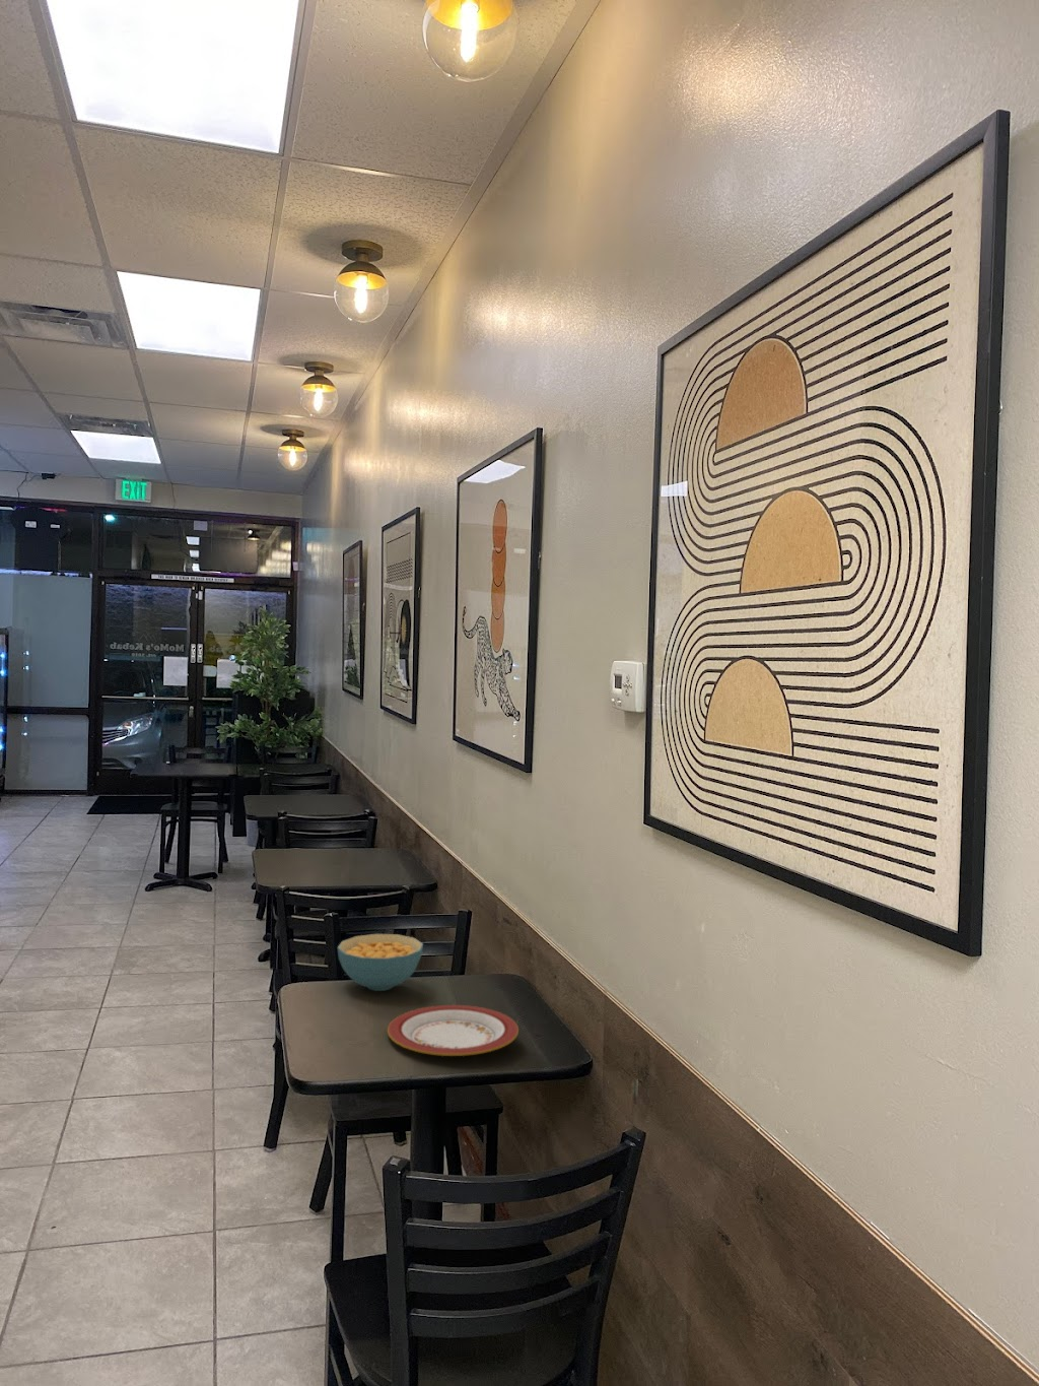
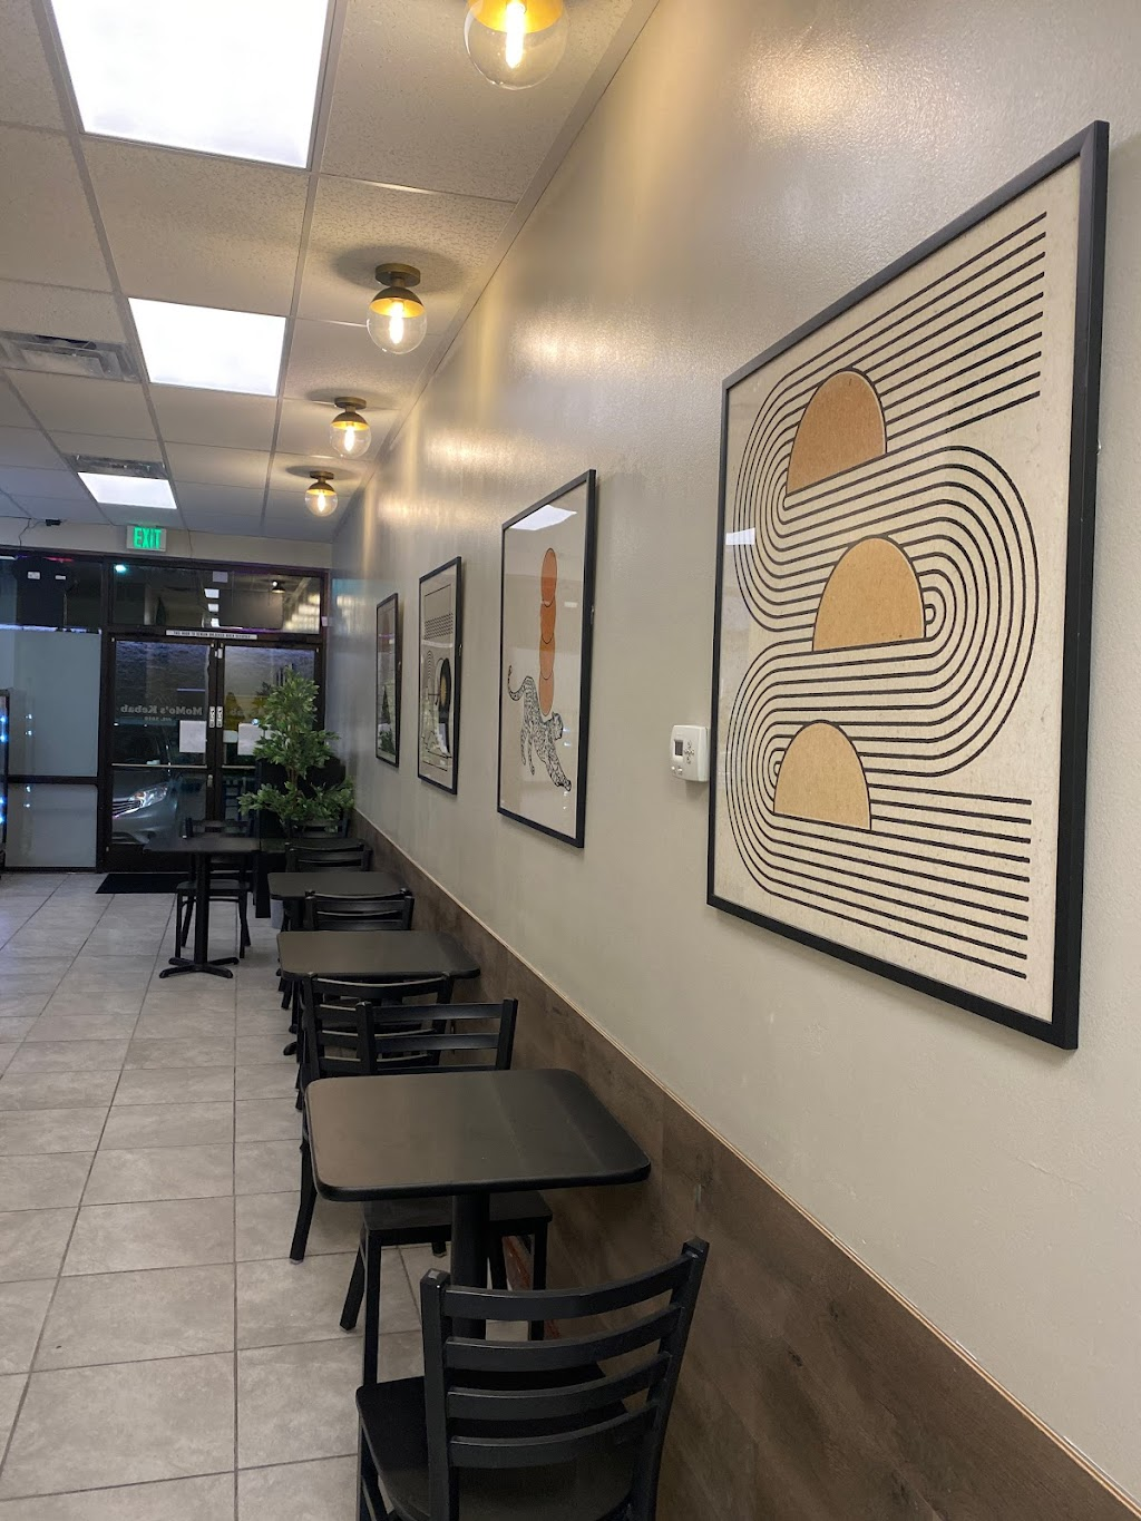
- cereal bowl [337,933,425,992]
- plate [386,1004,520,1057]
